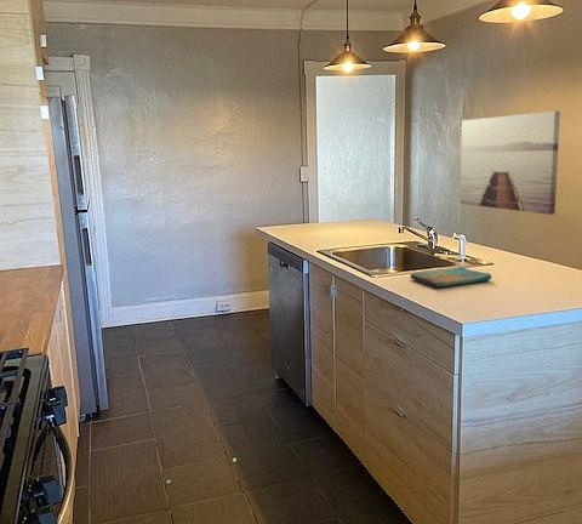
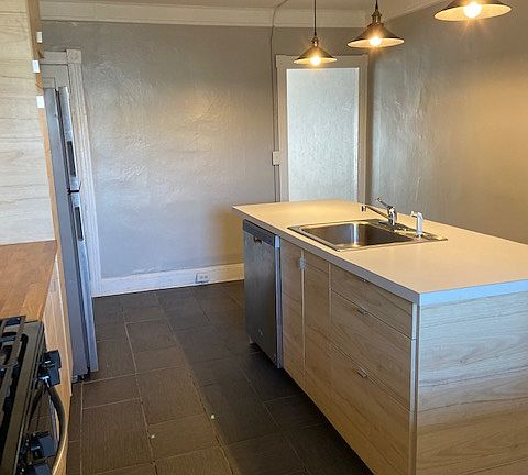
- dish towel [410,266,492,289]
- wall art [458,110,561,216]
